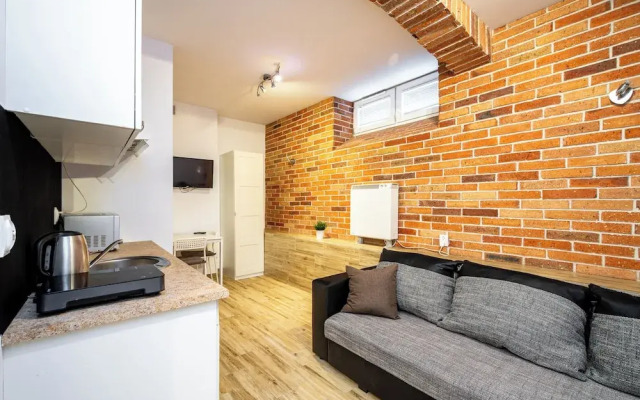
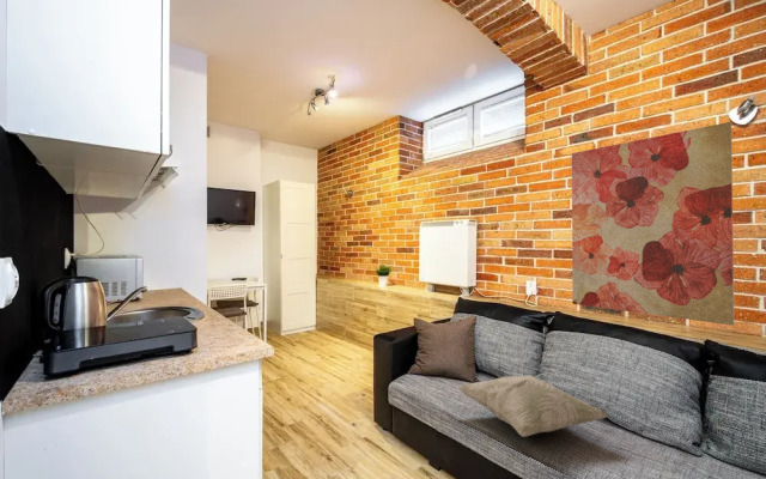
+ decorative pillow [457,375,609,438]
+ wall art [571,121,735,327]
